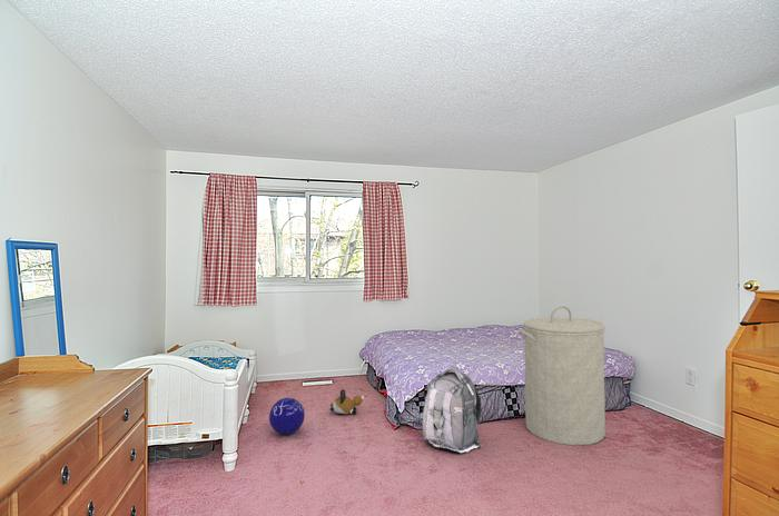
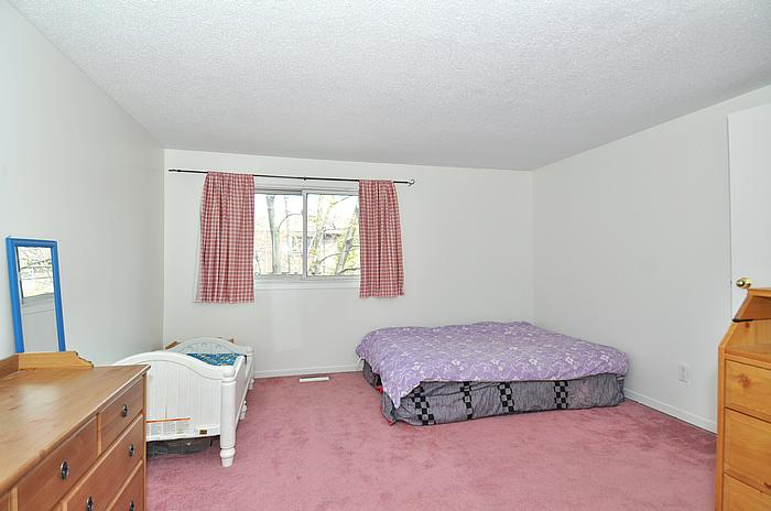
- backpack [422,366,483,454]
- laundry hamper [519,305,607,446]
- ball [268,397,306,436]
- plush toy [329,388,365,415]
